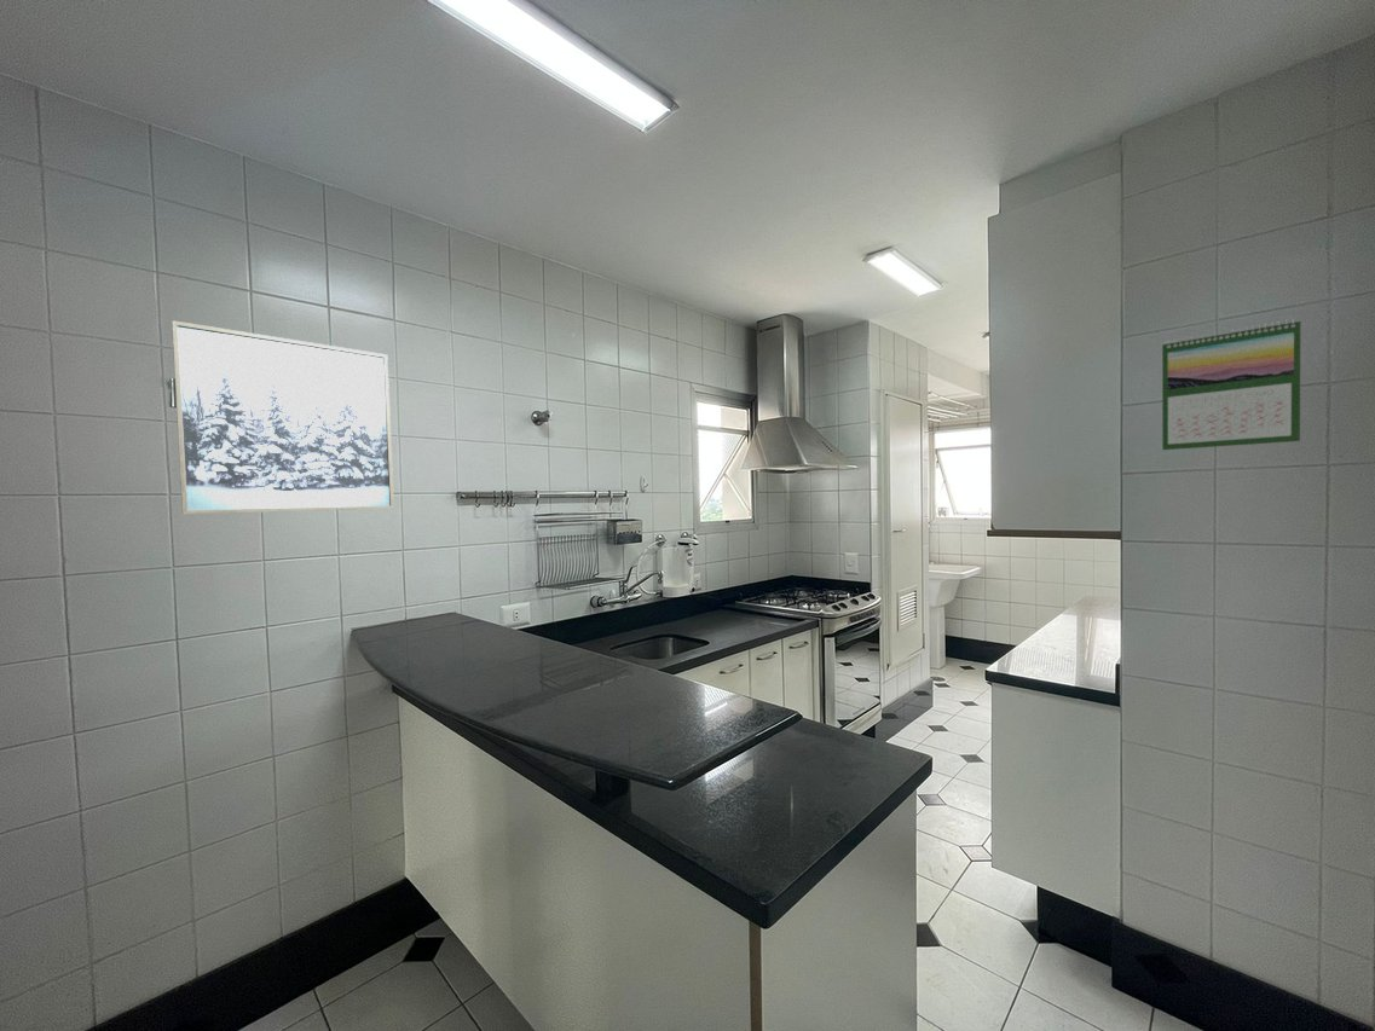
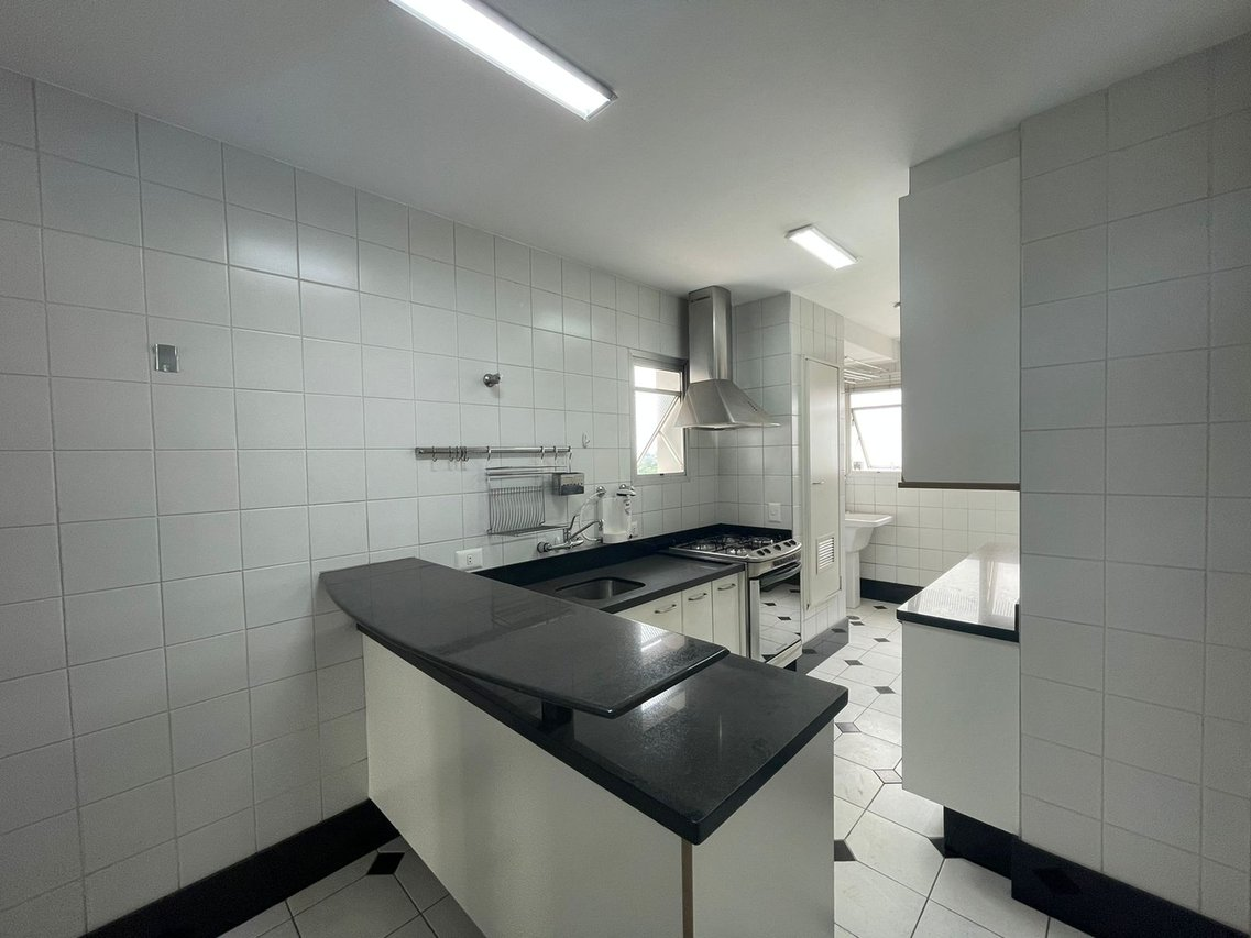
- calendar [1161,318,1301,451]
- wall art [171,320,395,515]
